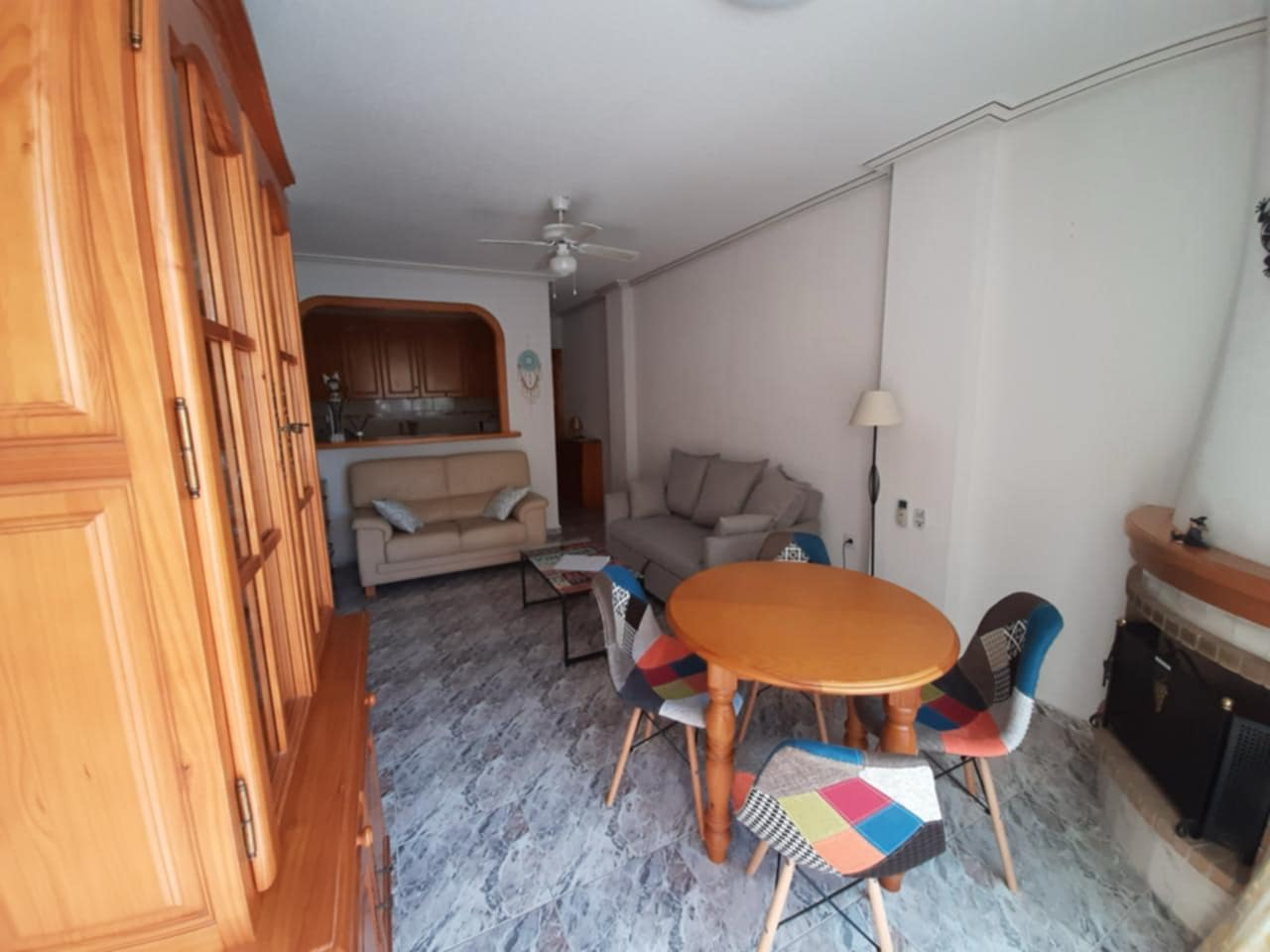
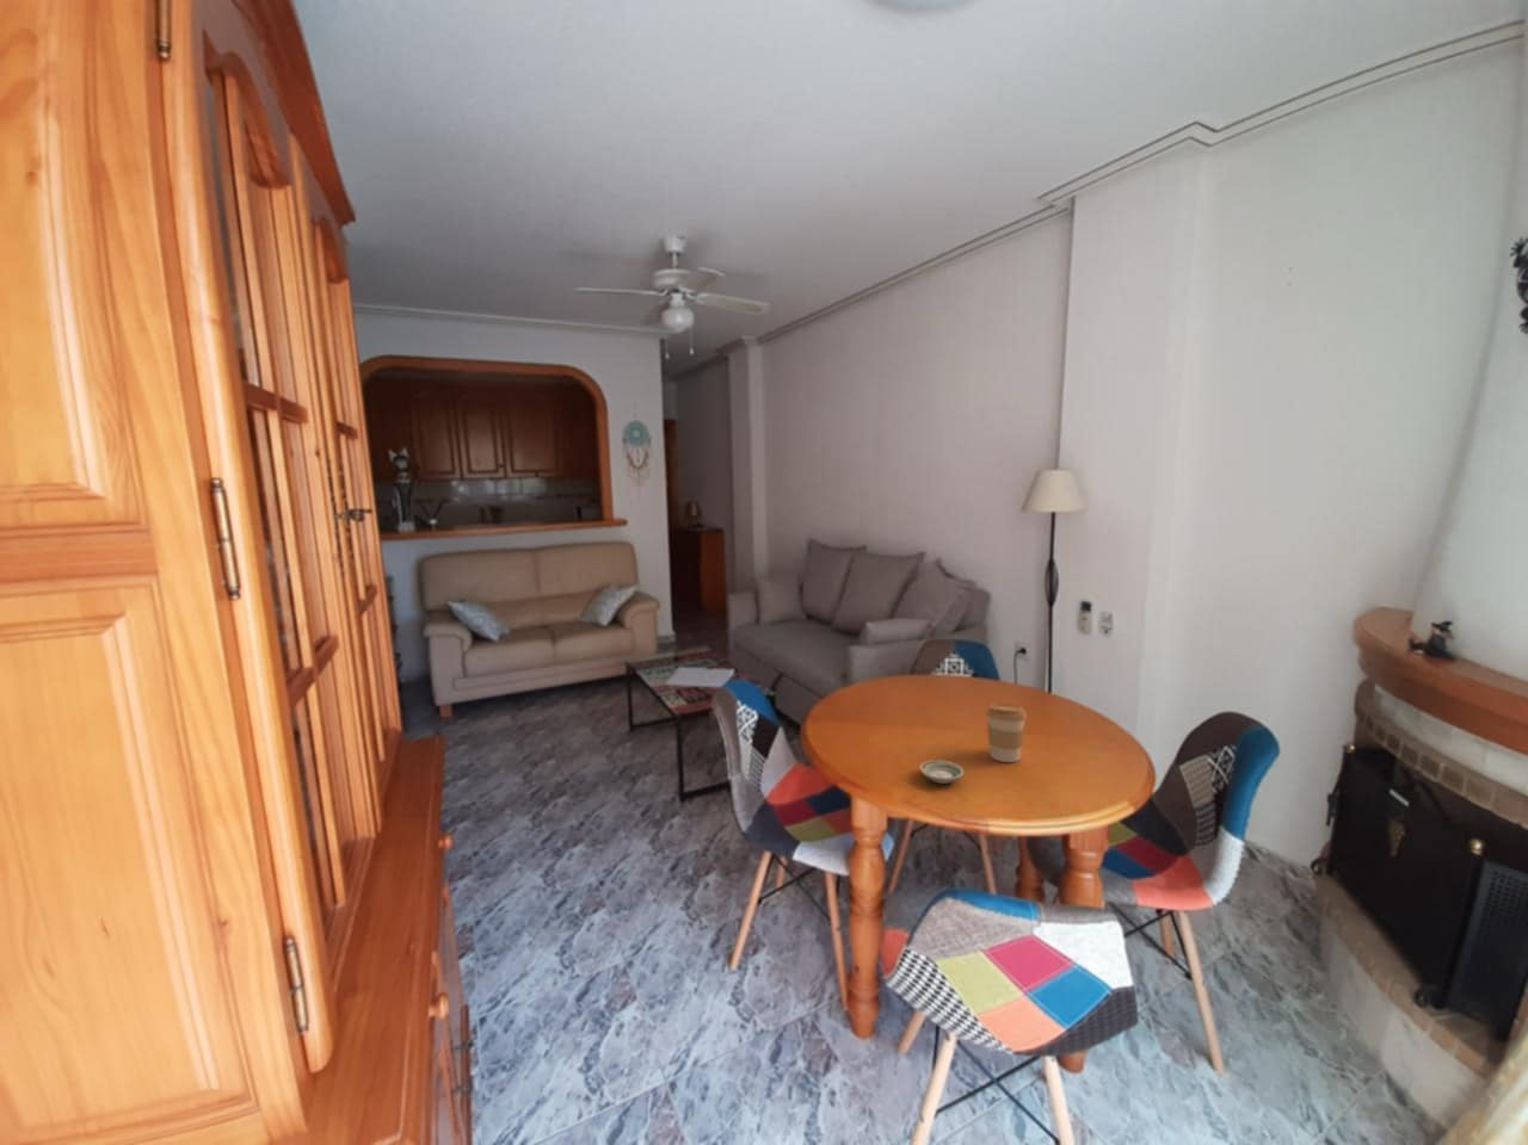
+ coffee cup [985,702,1027,764]
+ saucer [918,759,965,785]
